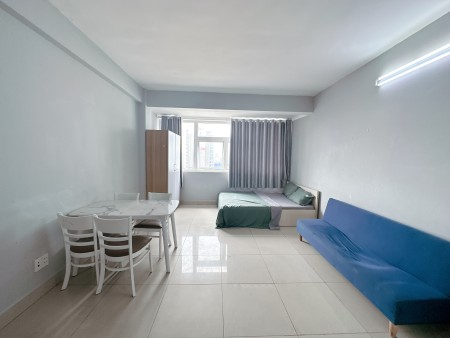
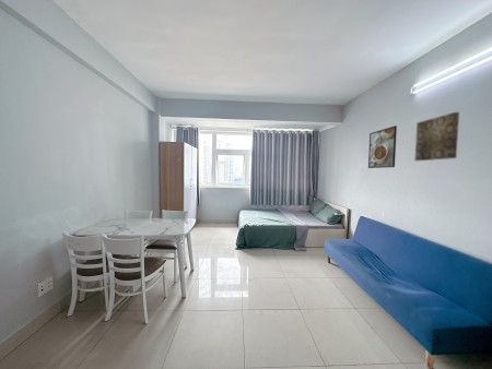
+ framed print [367,124,398,169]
+ wall art [413,111,460,162]
